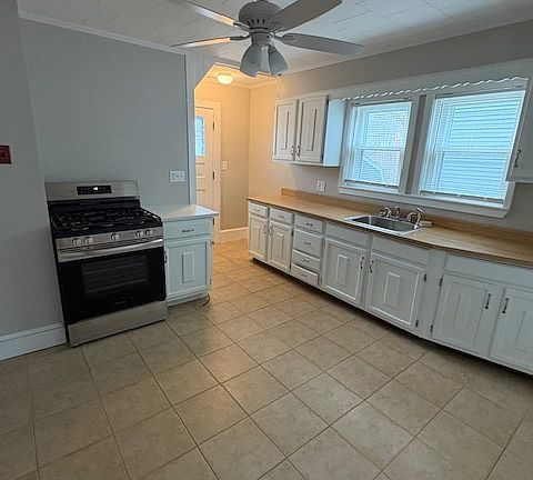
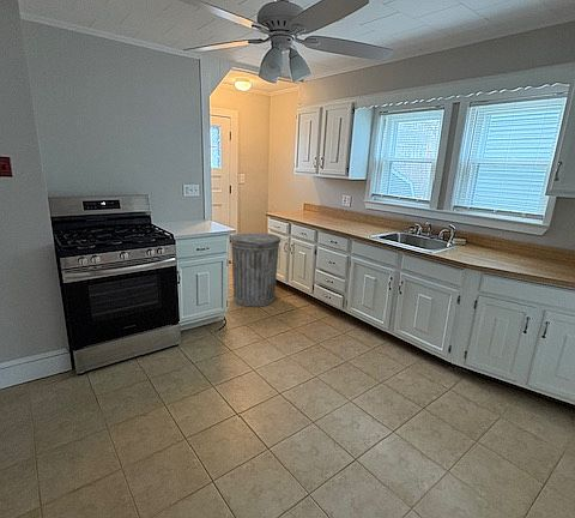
+ trash can [229,231,282,307]
